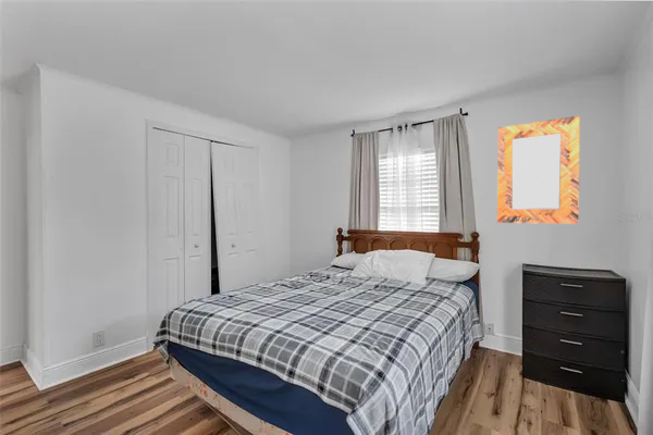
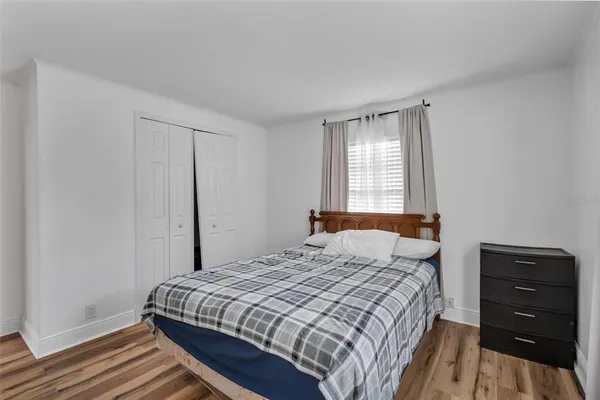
- home mirror [496,115,581,225]
